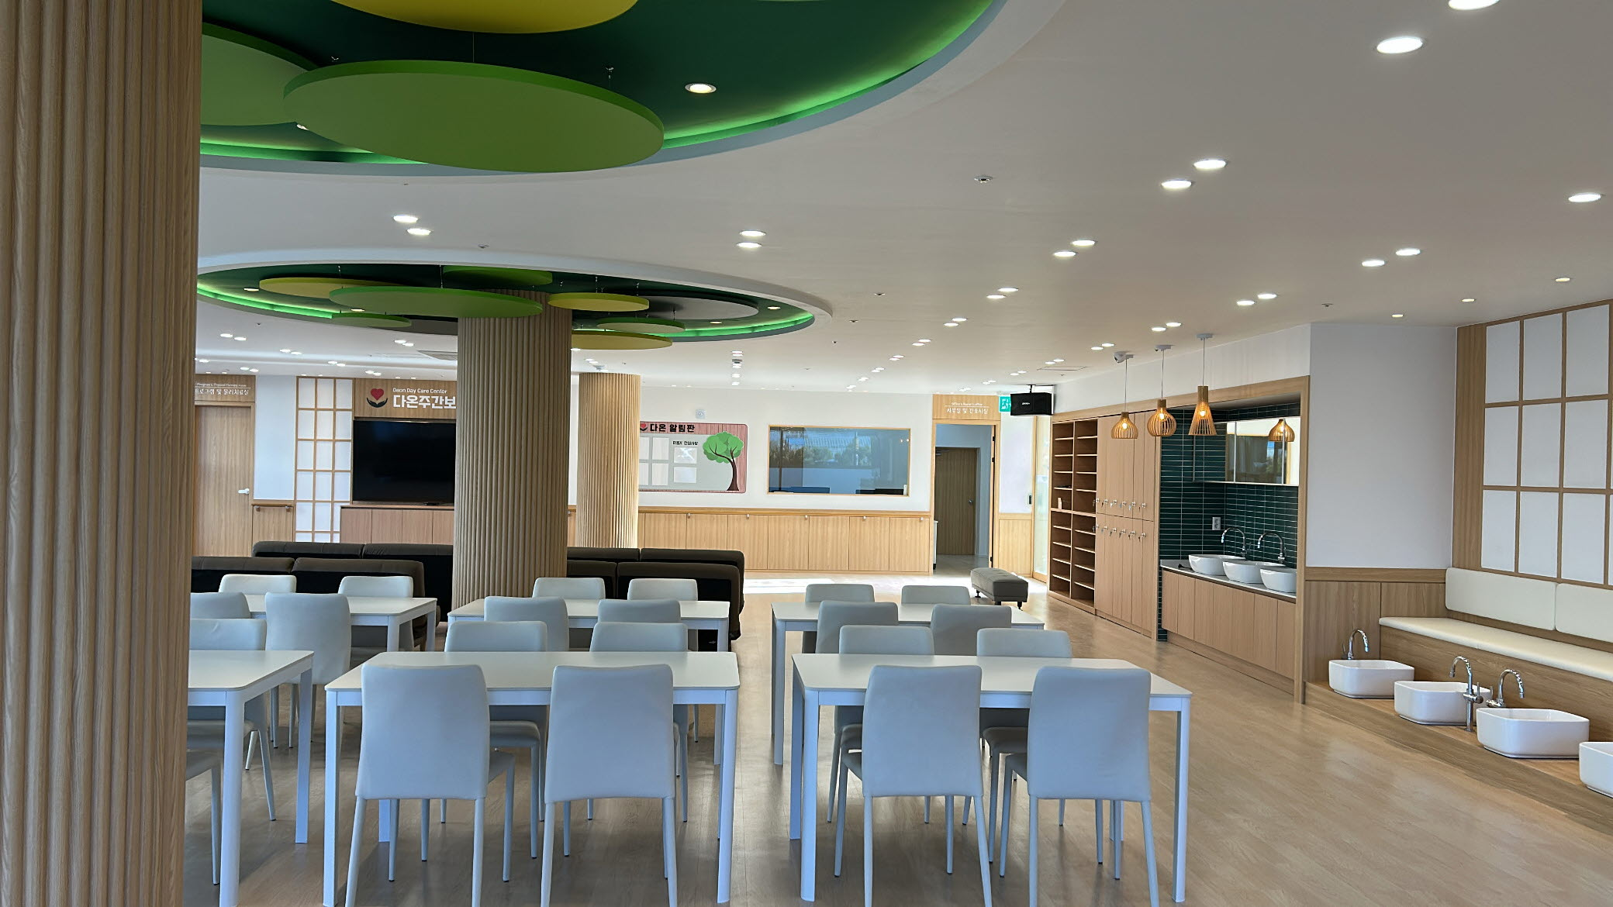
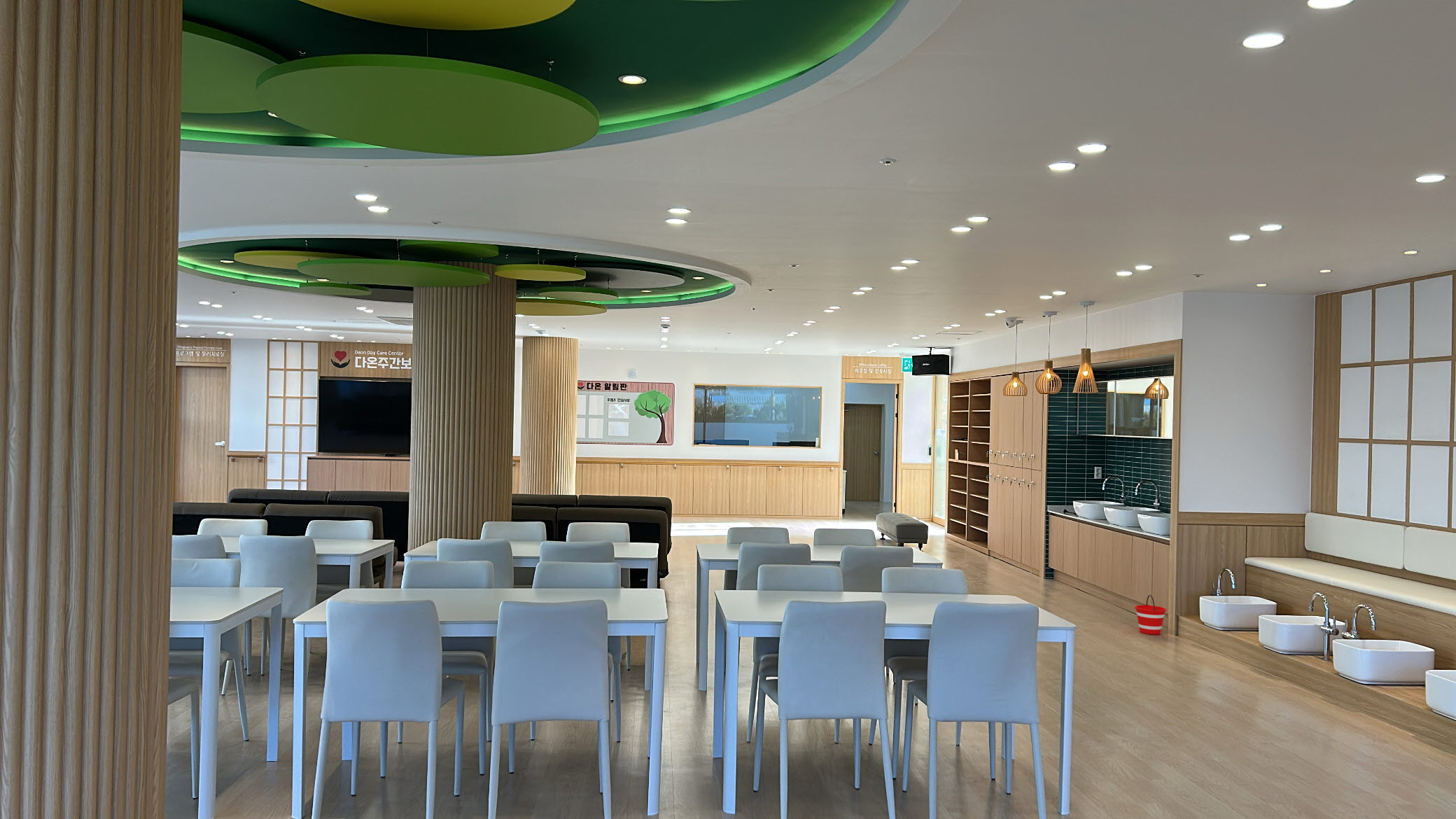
+ bucket [1134,594,1167,636]
